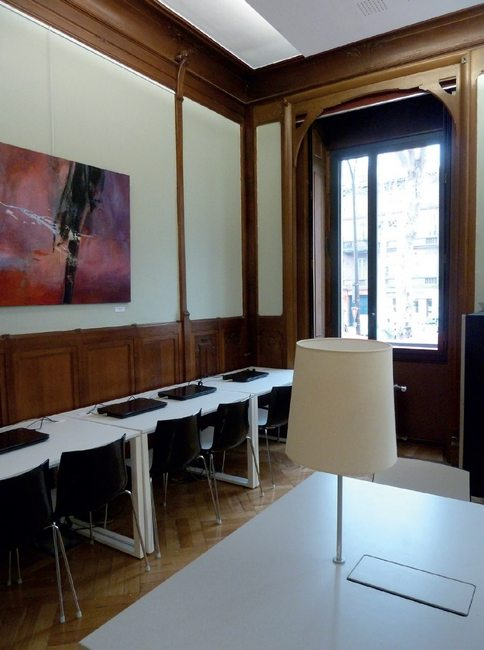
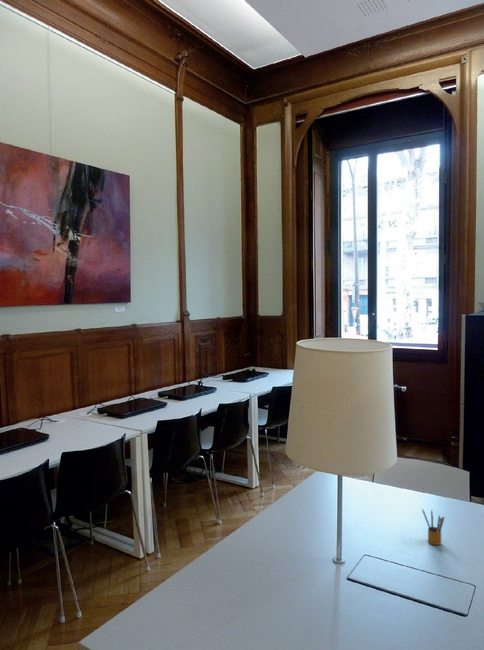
+ pencil box [421,508,446,546]
